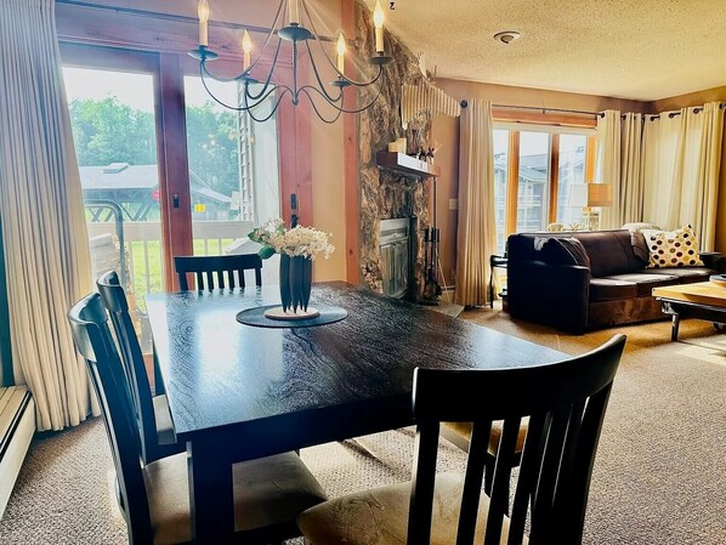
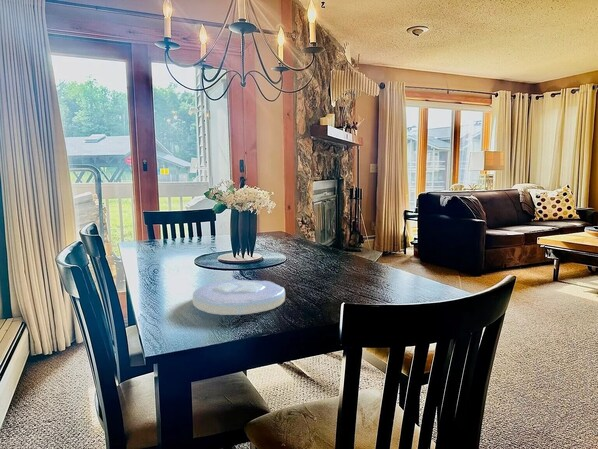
+ plate [192,278,286,316]
